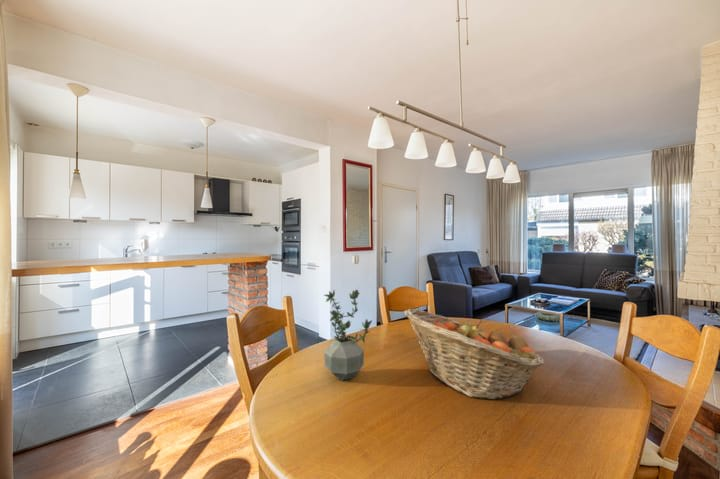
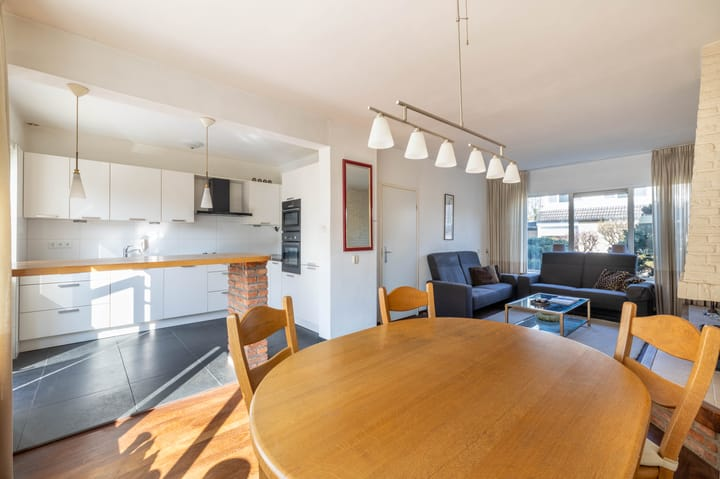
- potted plant [323,288,373,382]
- fruit basket [404,308,546,401]
